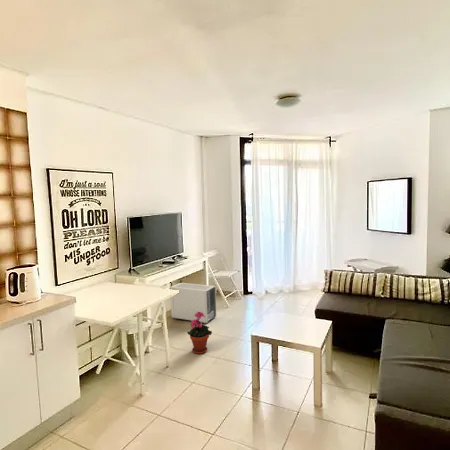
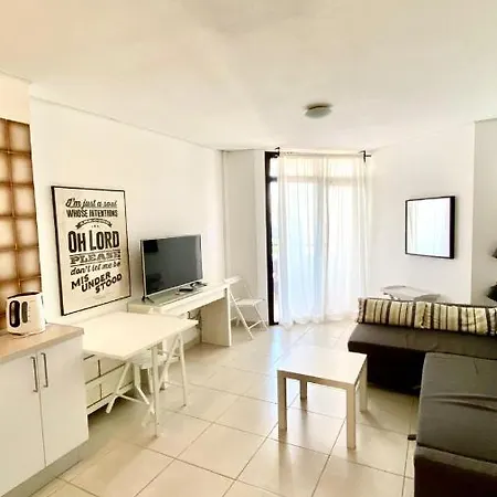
- air purifier [169,282,217,325]
- potted plant [186,311,213,355]
